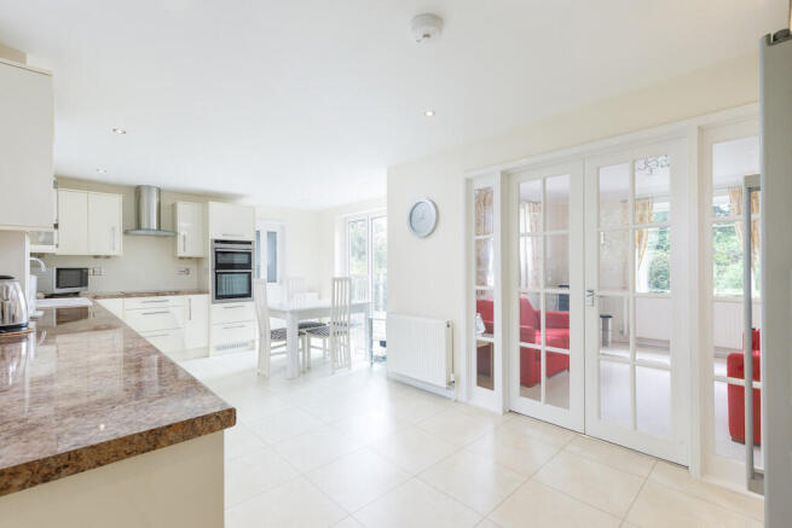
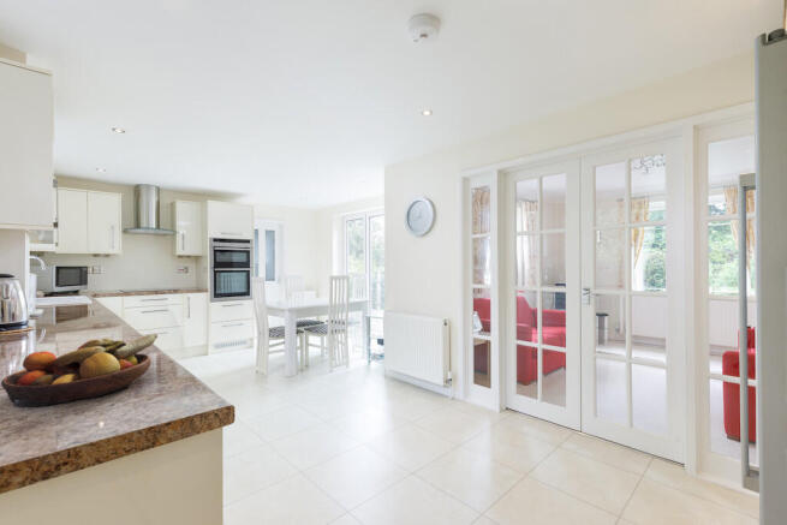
+ fruit bowl [0,333,159,408]
